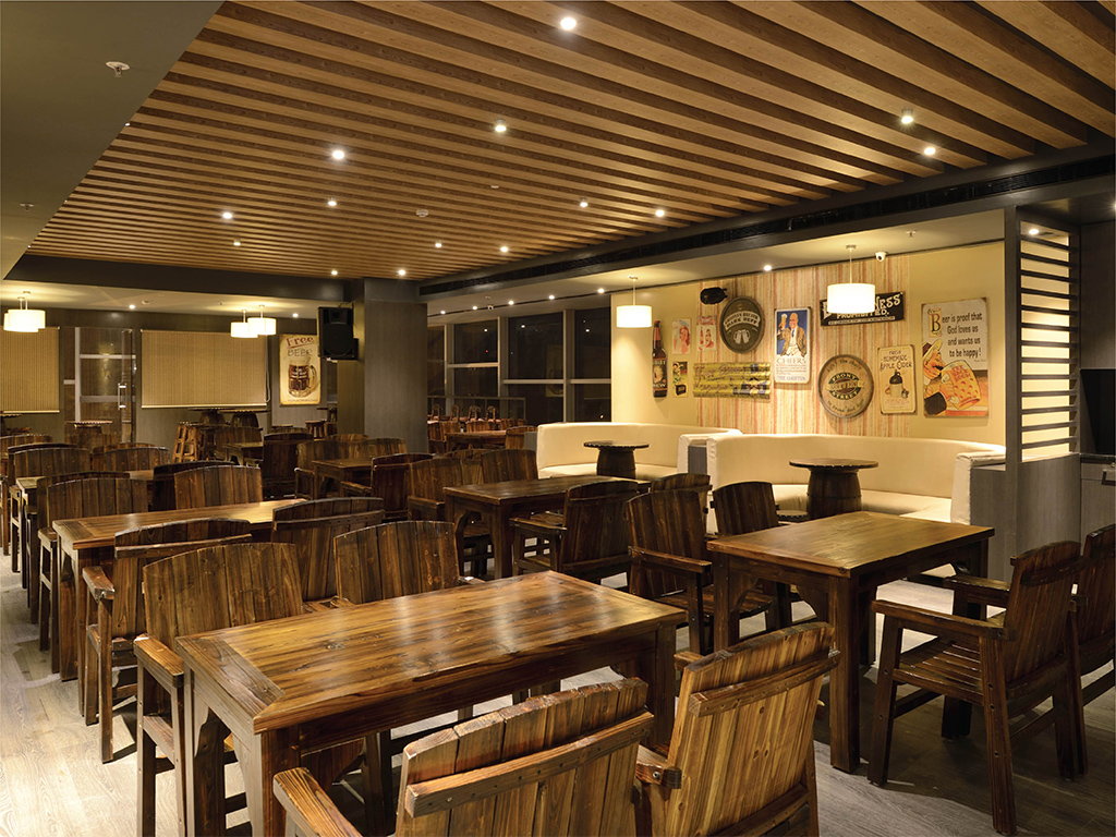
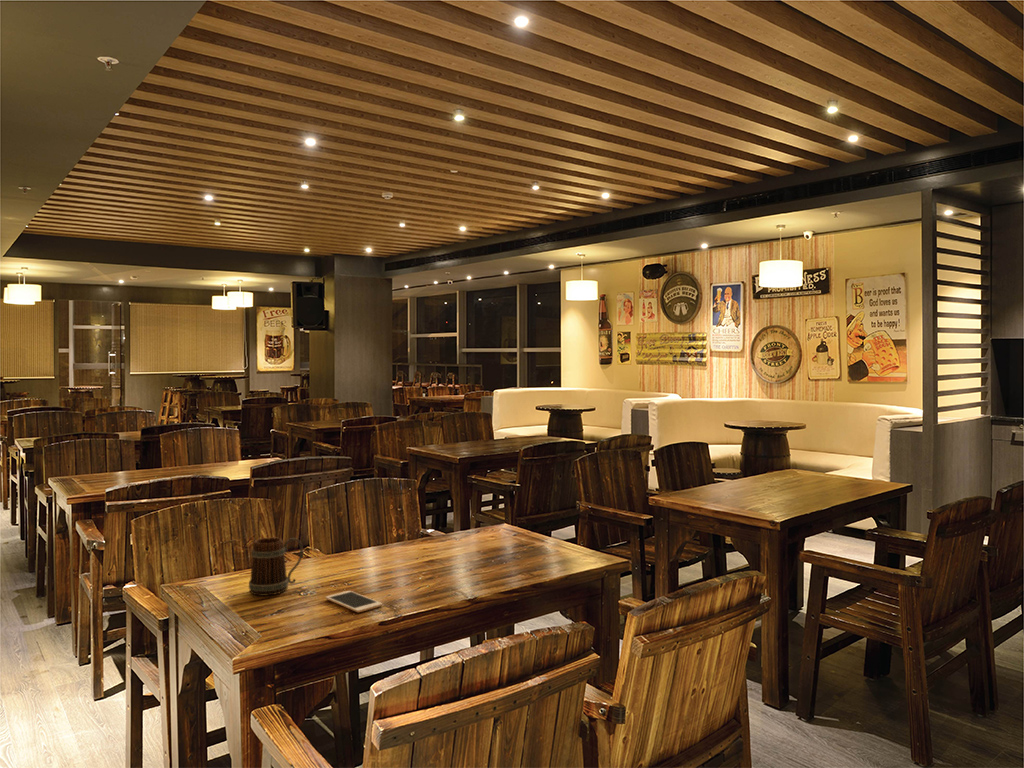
+ cell phone [324,590,383,613]
+ beer mug [248,536,304,597]
